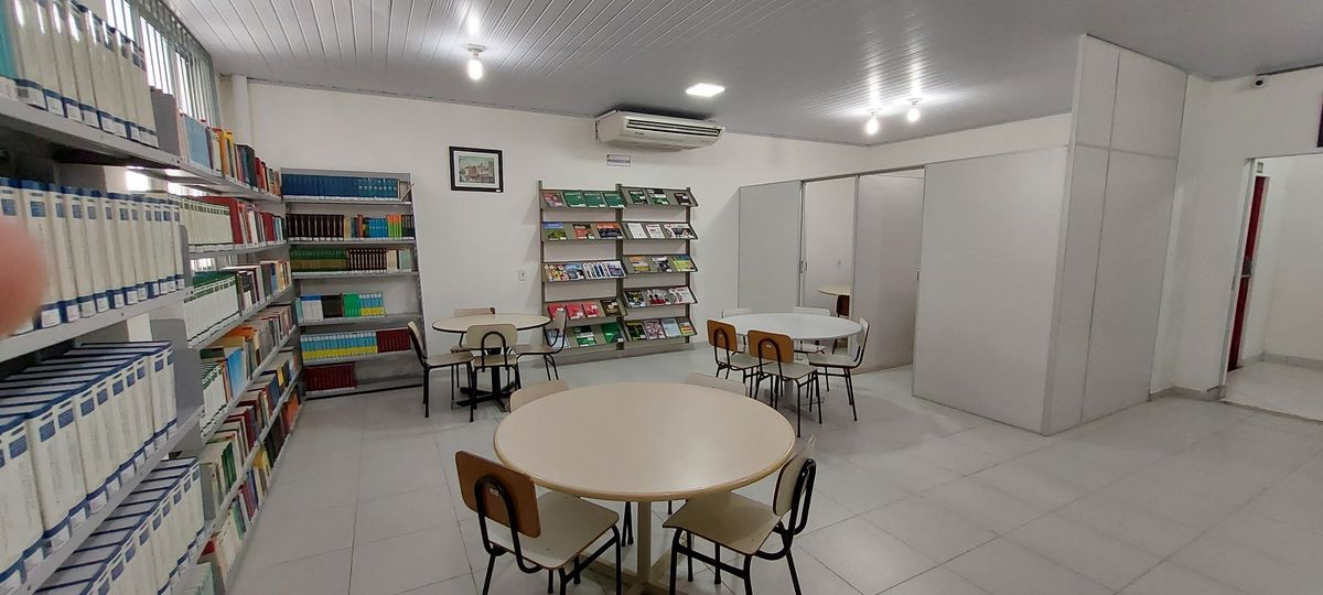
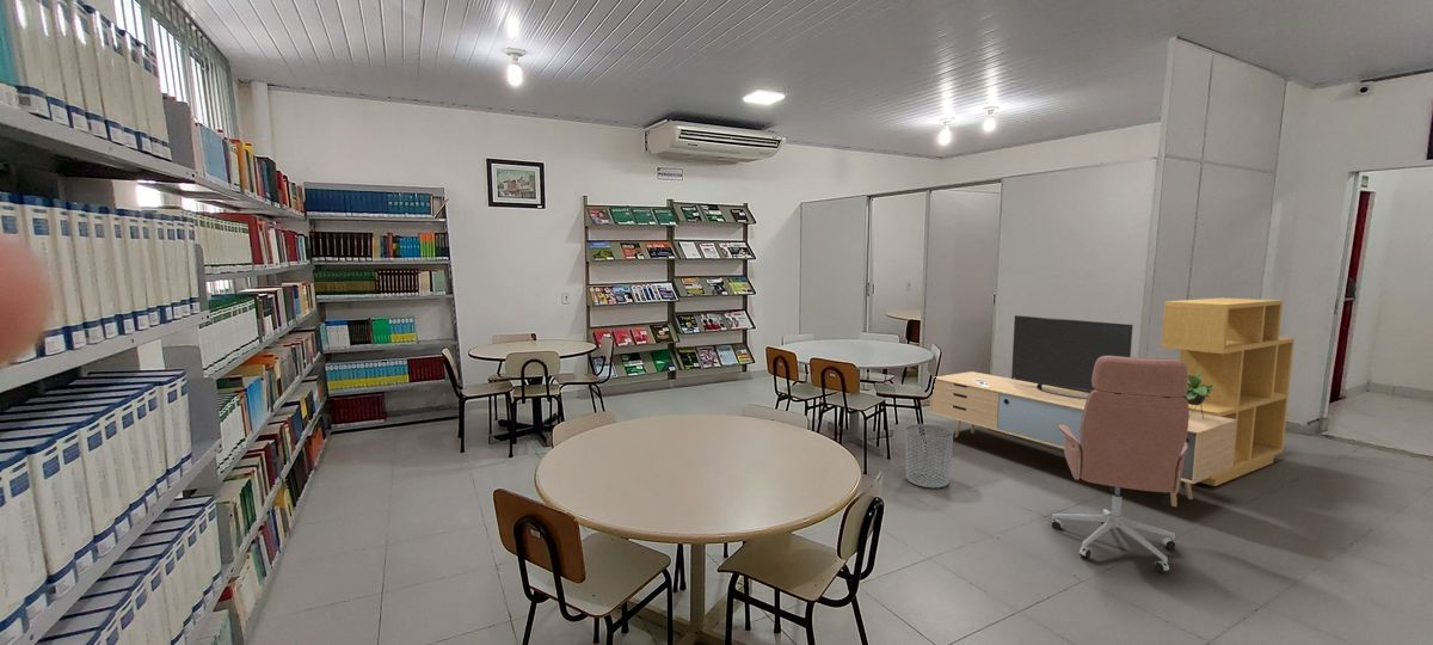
+ shelving unit [1161,296,1296,487]
+ office chair [1050,356,1189,573]
+ media console [929,314,1237,508]
+ waste bin [904,423,954,489]
